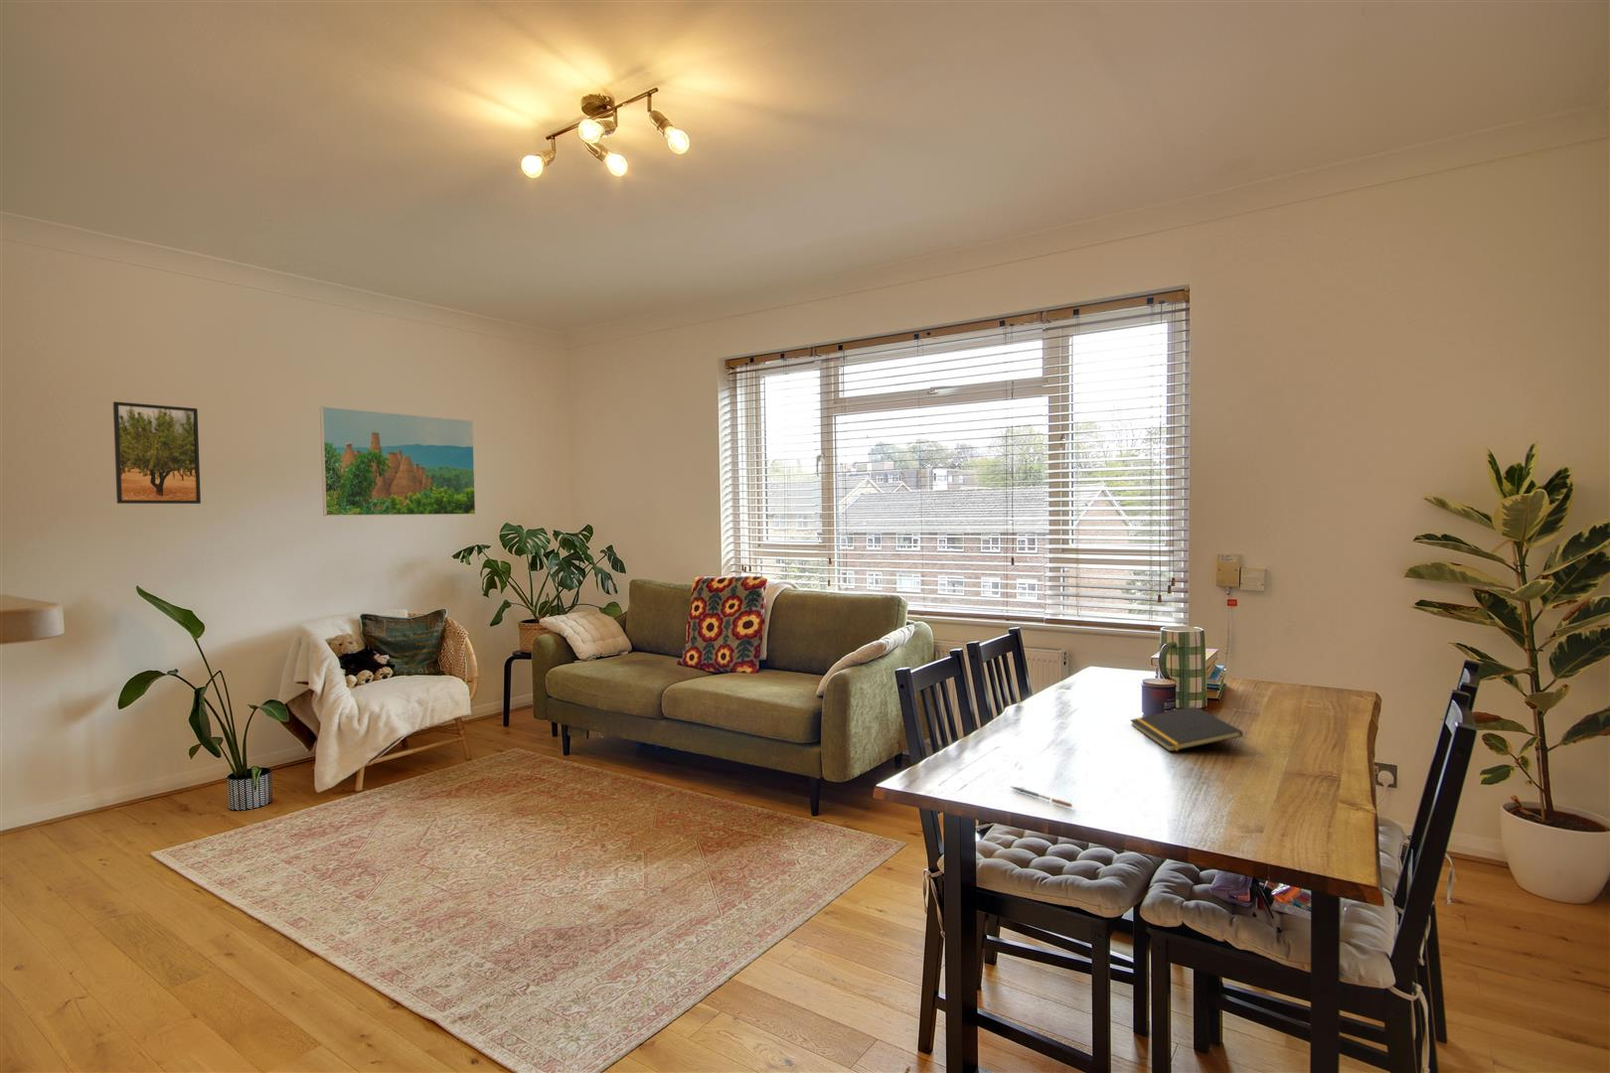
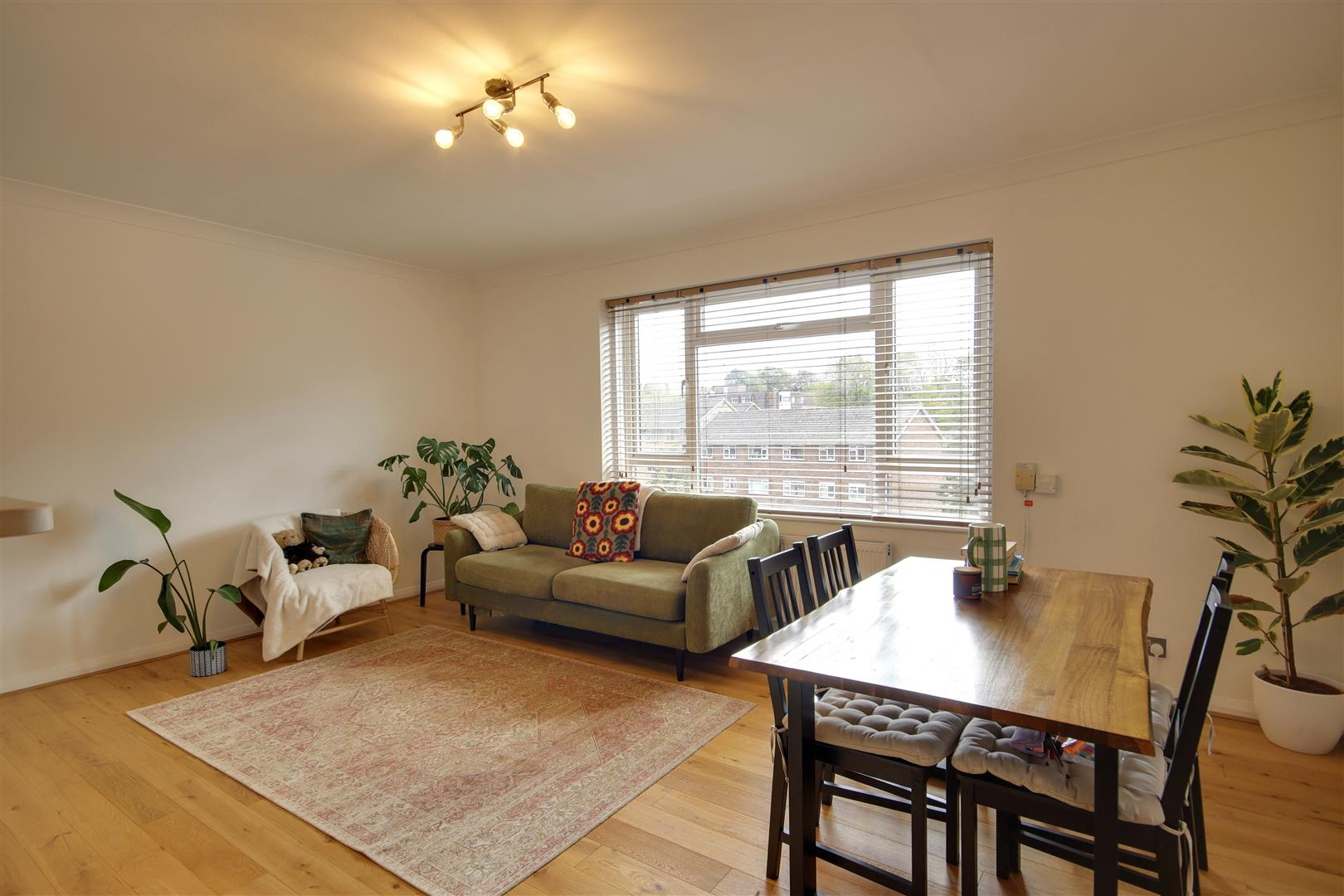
- pen [1010,786,1073,808]
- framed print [113,400,201,504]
- notepad [1128,705,1245,753]
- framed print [319,405,476,516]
